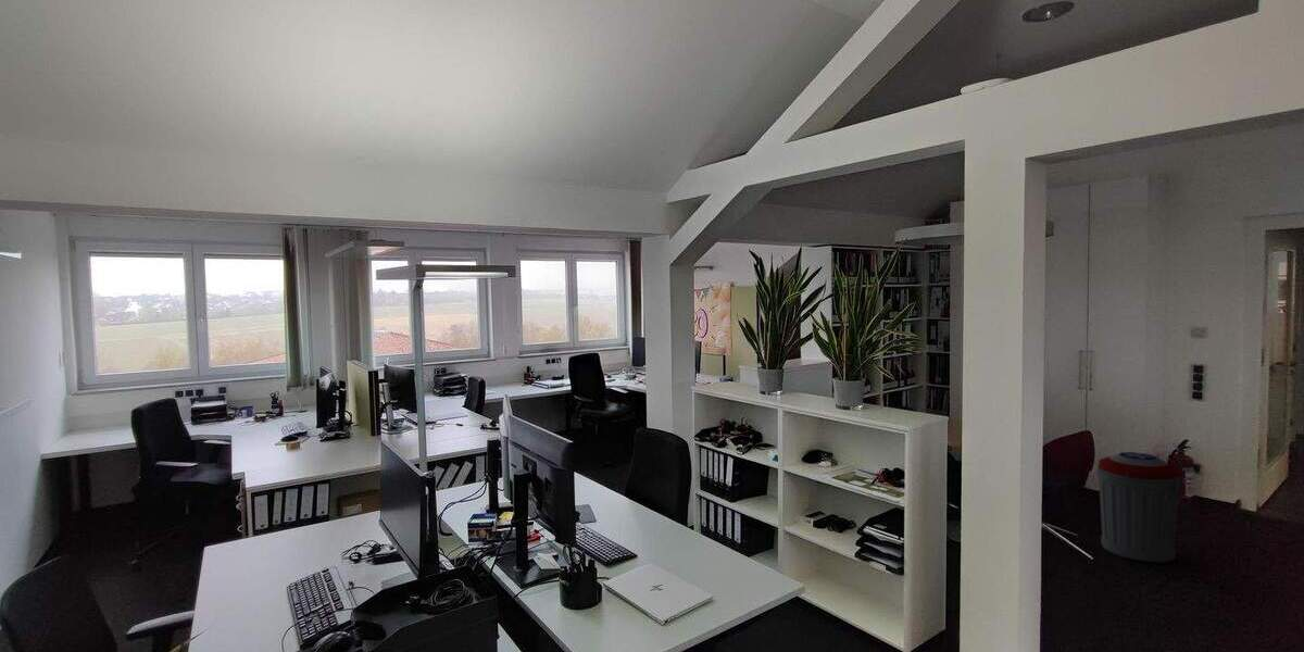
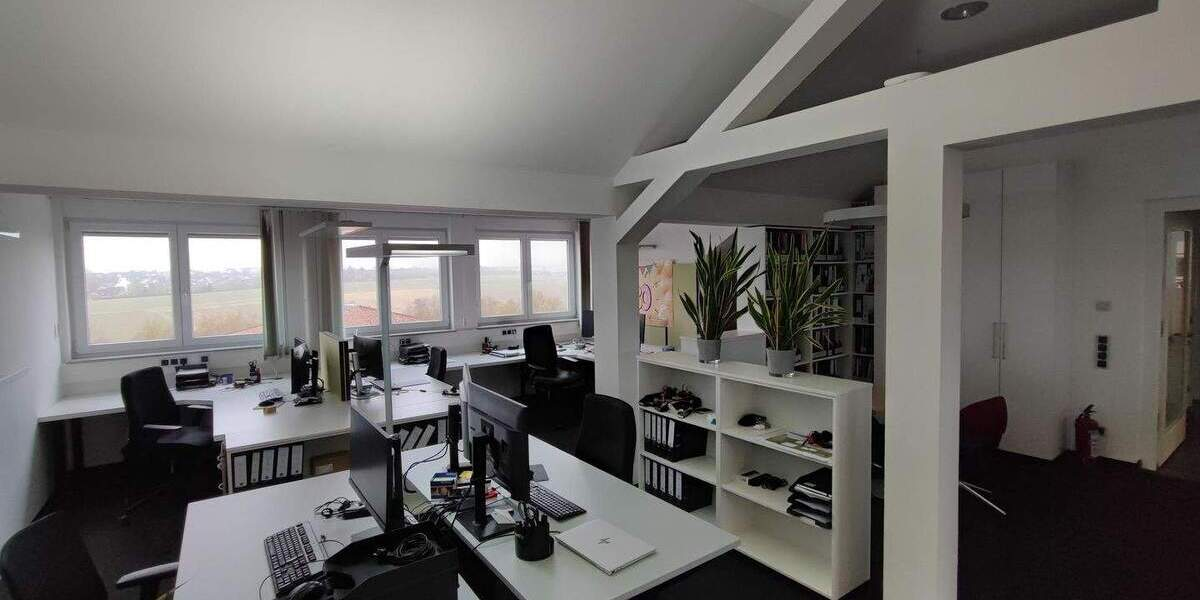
- trash can [1096,451,1182,564]
